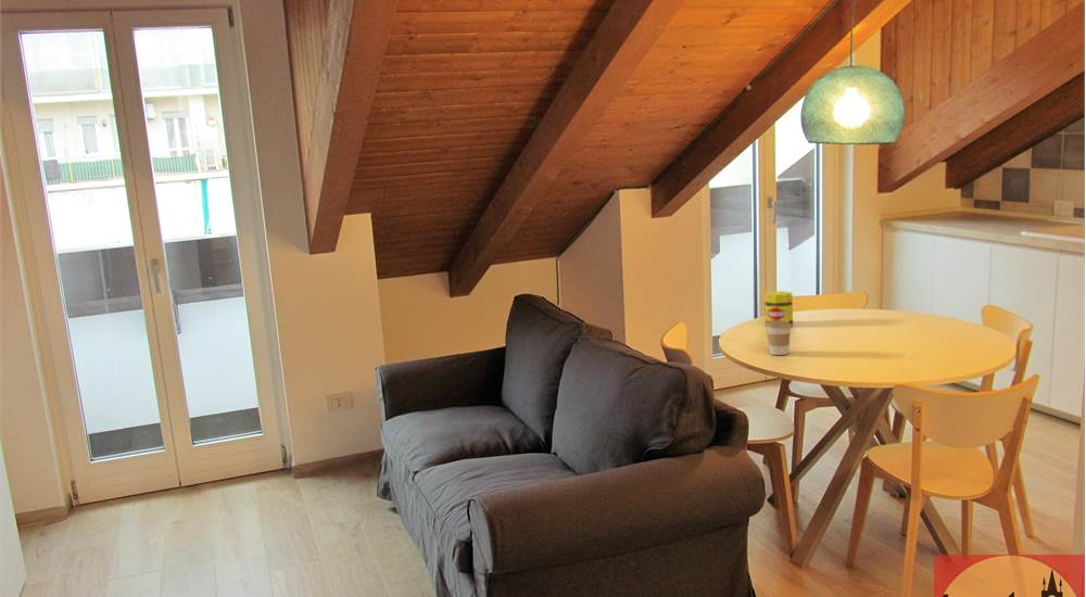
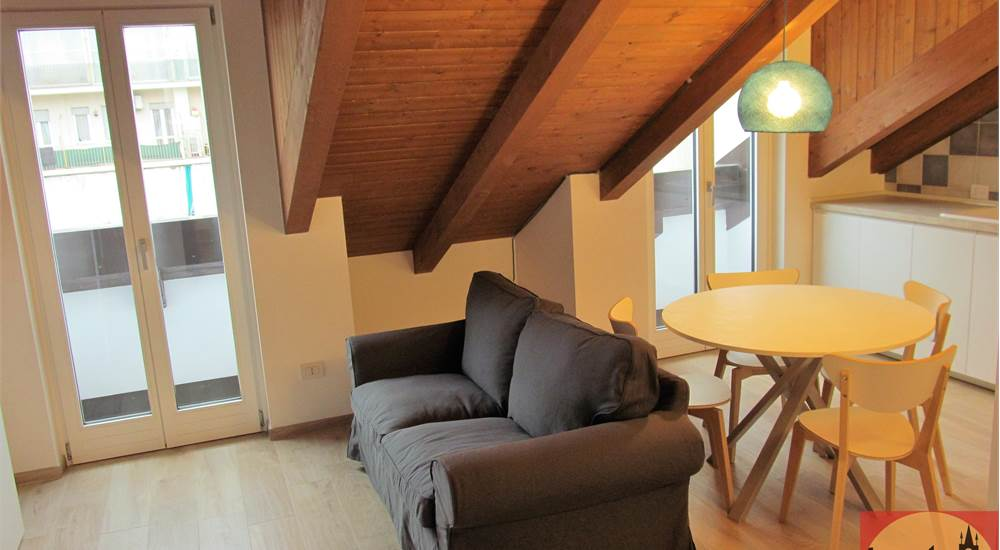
- jar [763,290,794,326]
- coffee cup [765,320,793,356]
